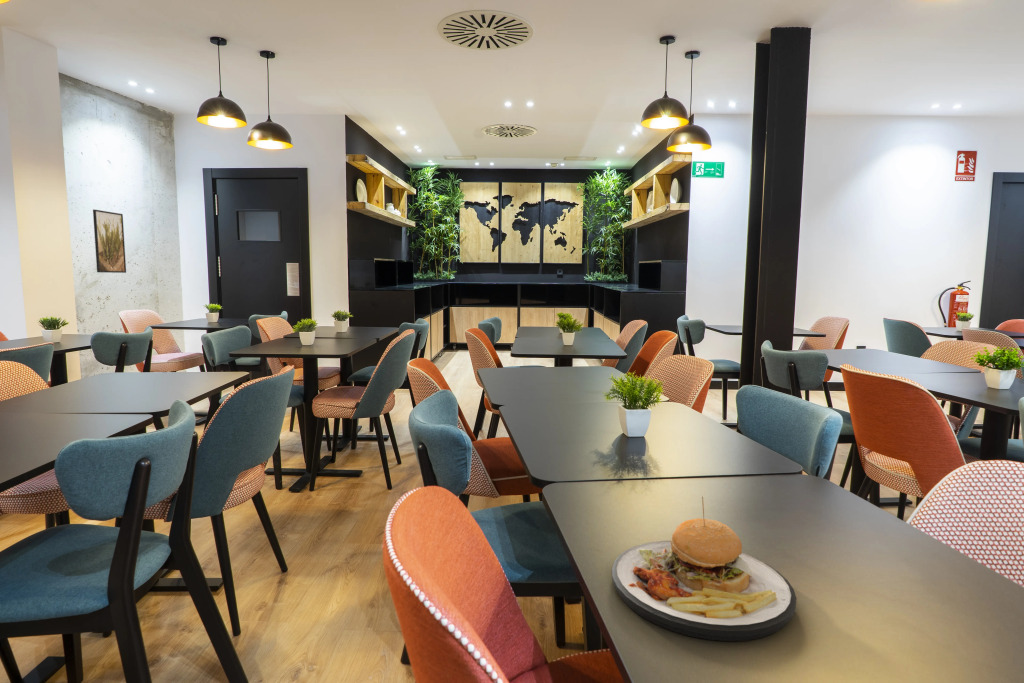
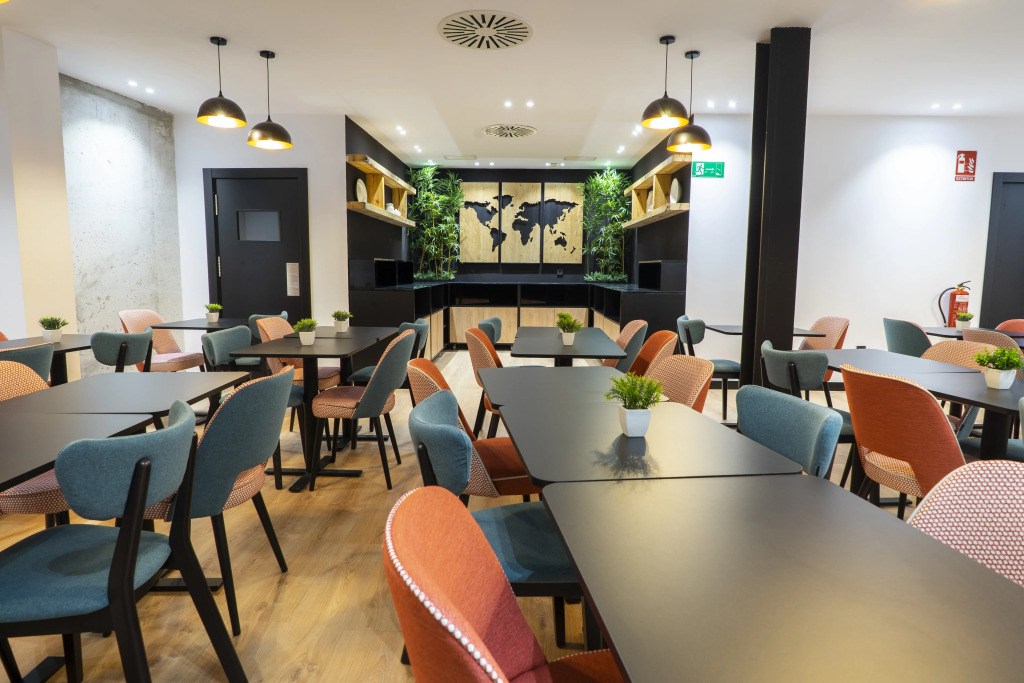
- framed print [92,209,127,274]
- plate [611,496,798,642]
